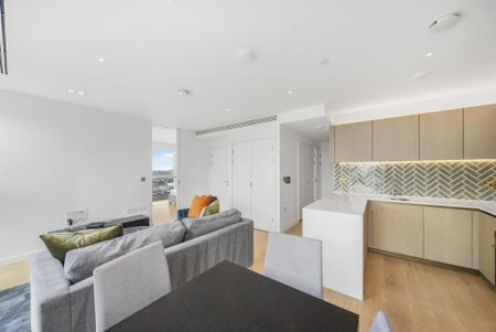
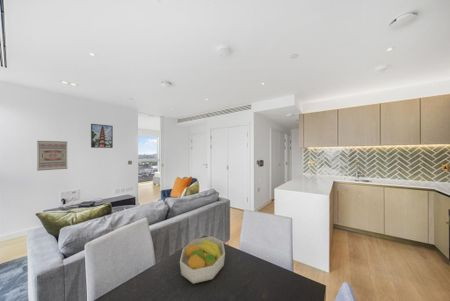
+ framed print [90,123,114,149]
+ wall art [36,140,68,172]
+ fruit bowl [179,236,226,285]
